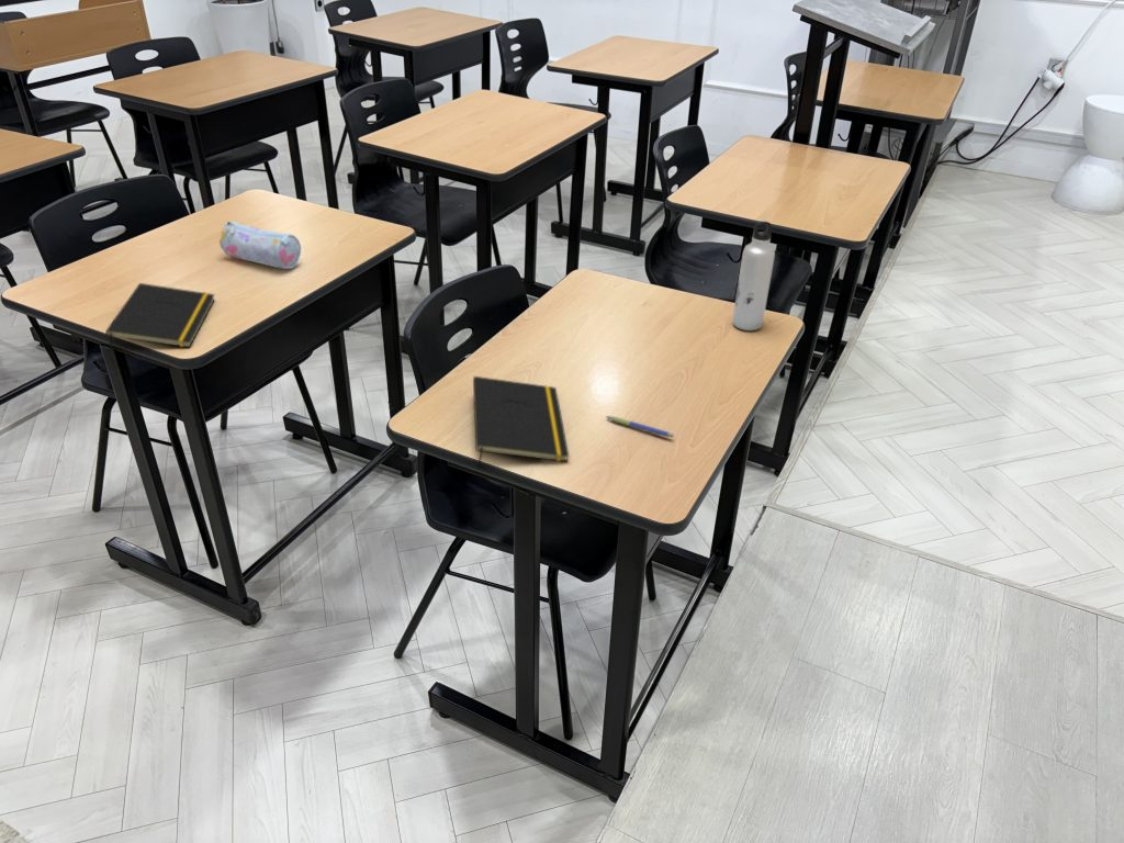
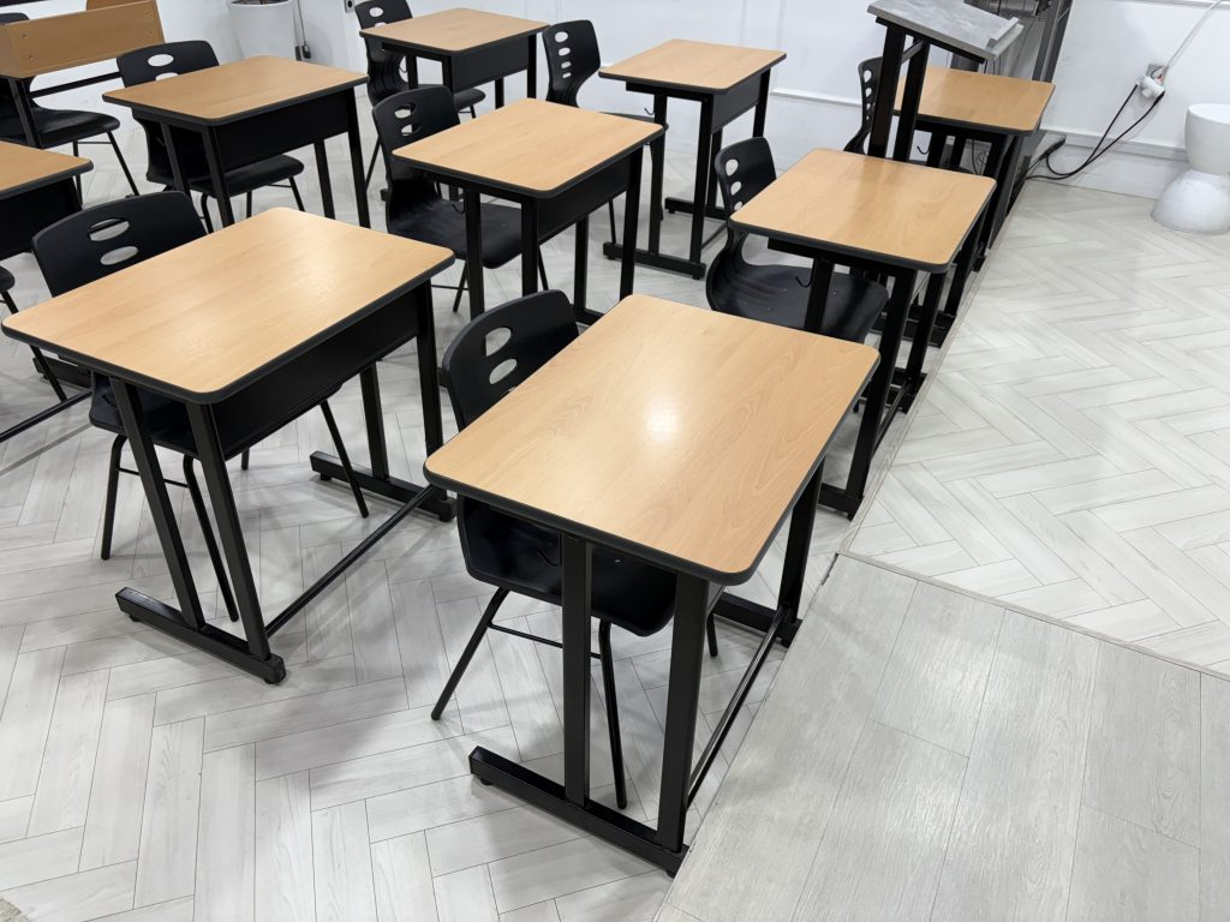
- notepad [472,375,570,469]
- water bottle [731,221,776,331]
- pen [605,415,675,439]
- notepad [104,282,216,352]
- pencil case [218,220,302,270]
